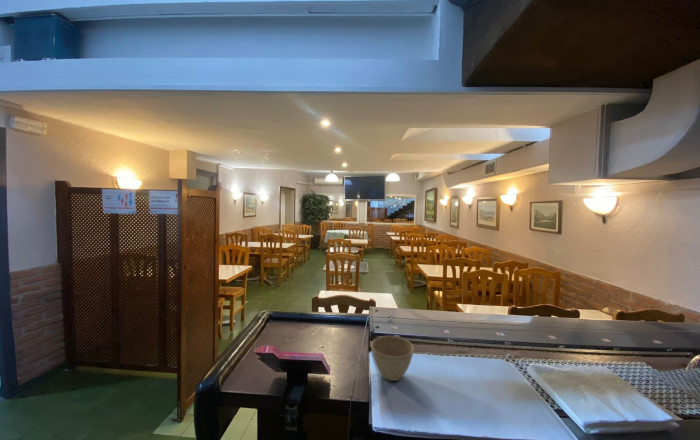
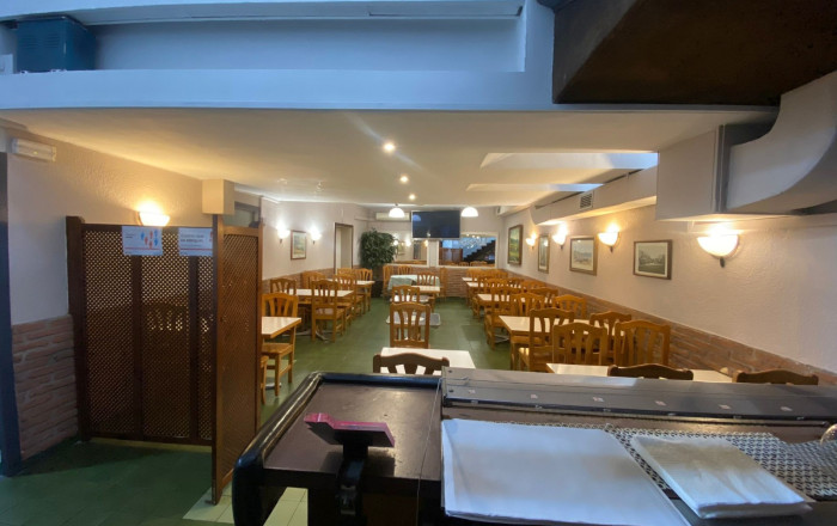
- flower pot [370,335,415,382]
